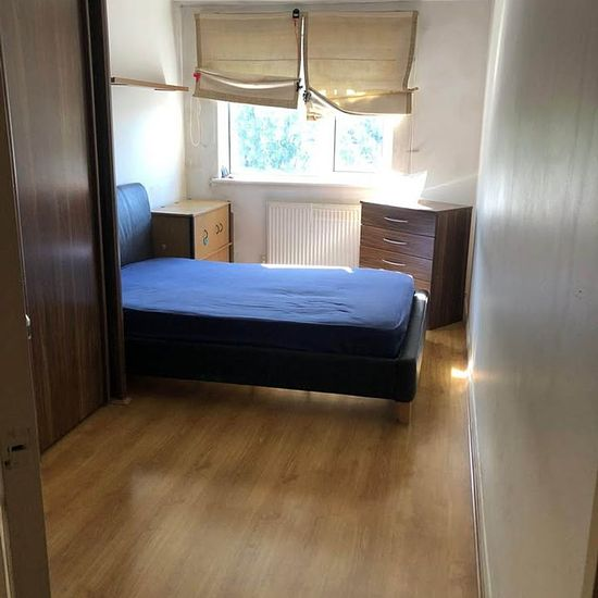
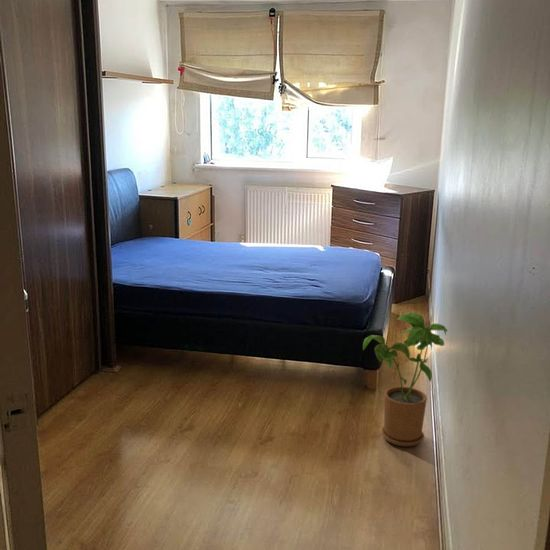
+ house plant [362,311,448,448]
